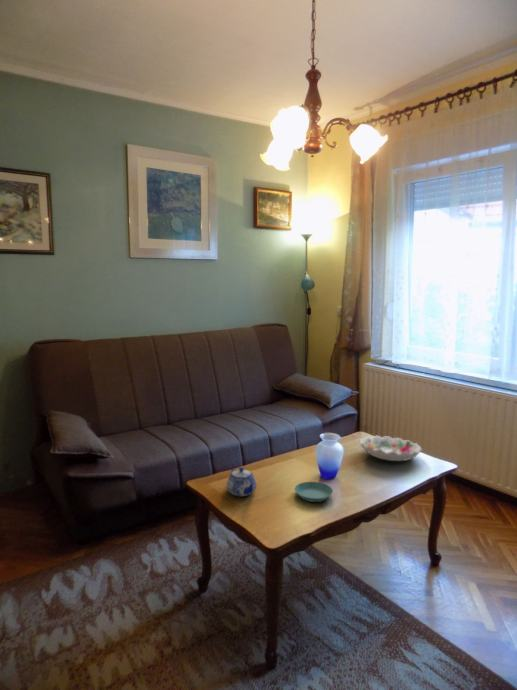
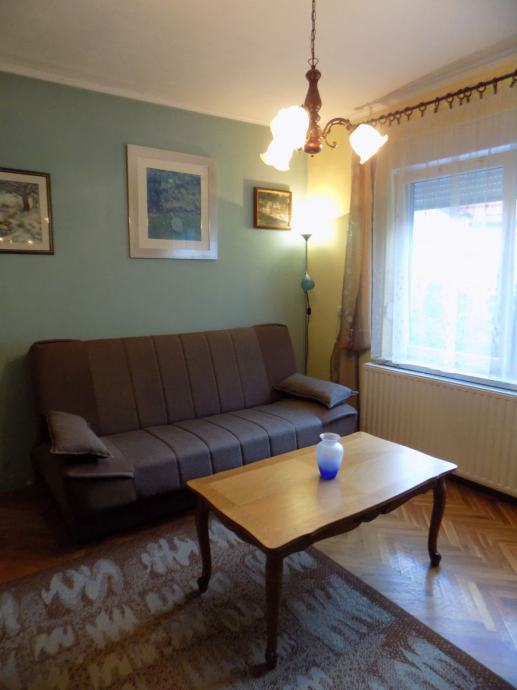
- decorative bowl [359,435,423,462]
- teapot [225,466,257,497]
- saucer [294,481,334,503]
